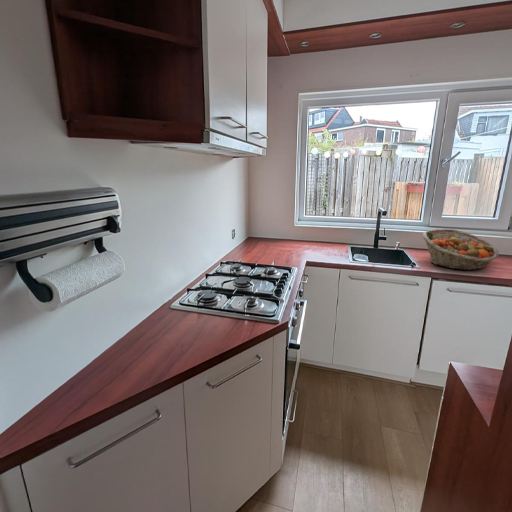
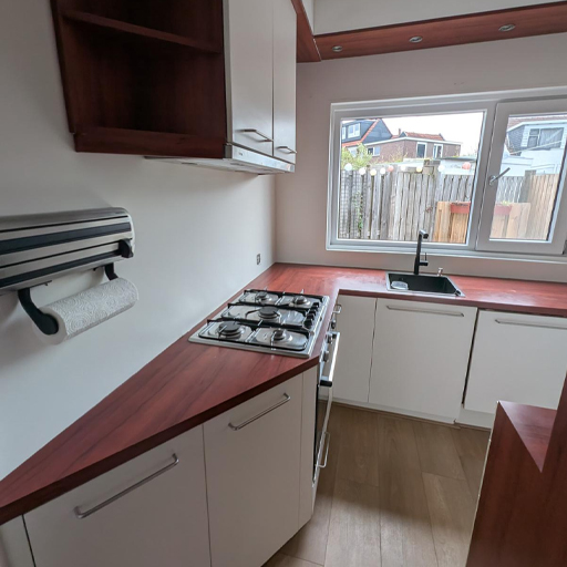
- fruit basket [422,228,500,271]
